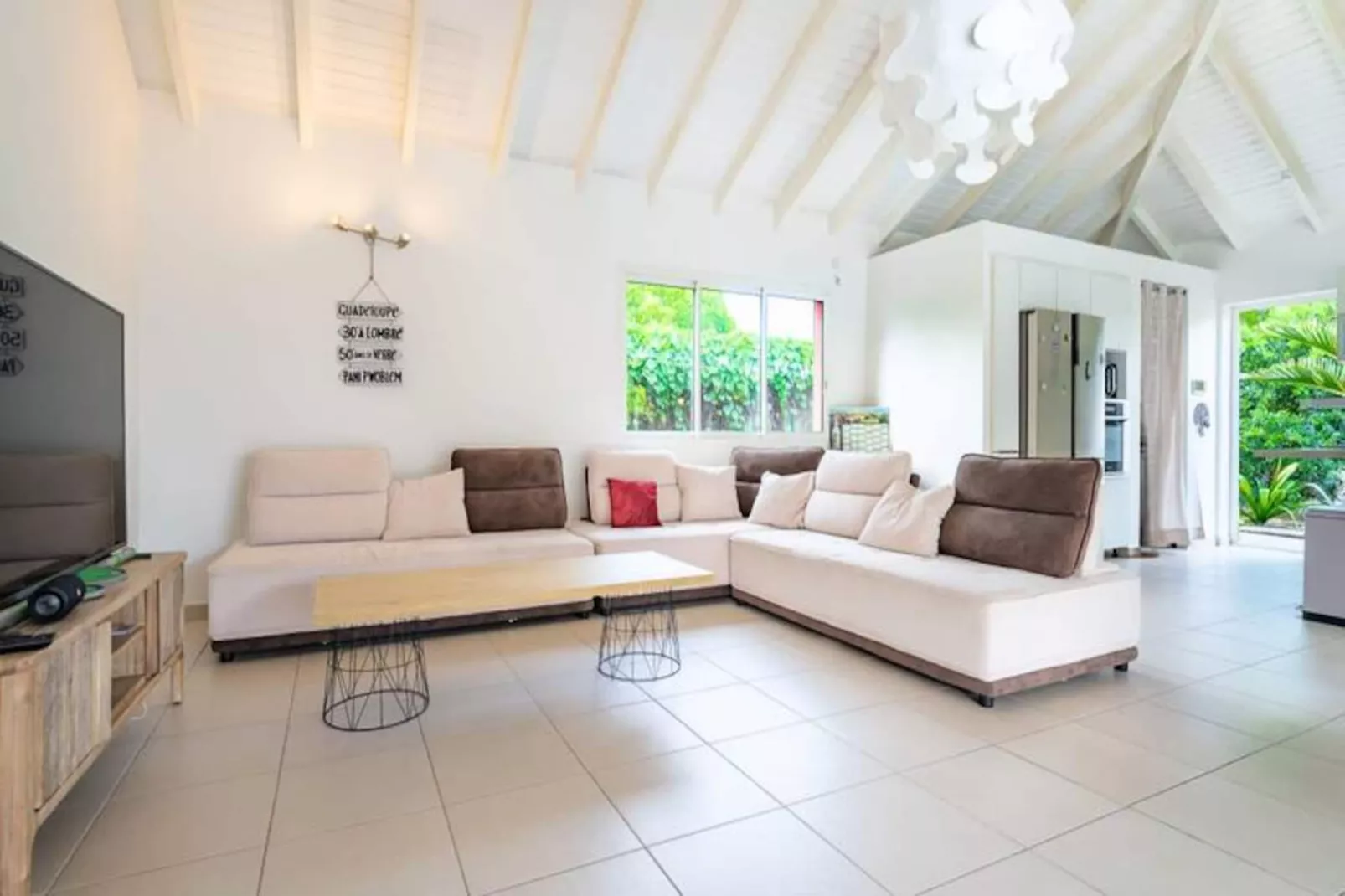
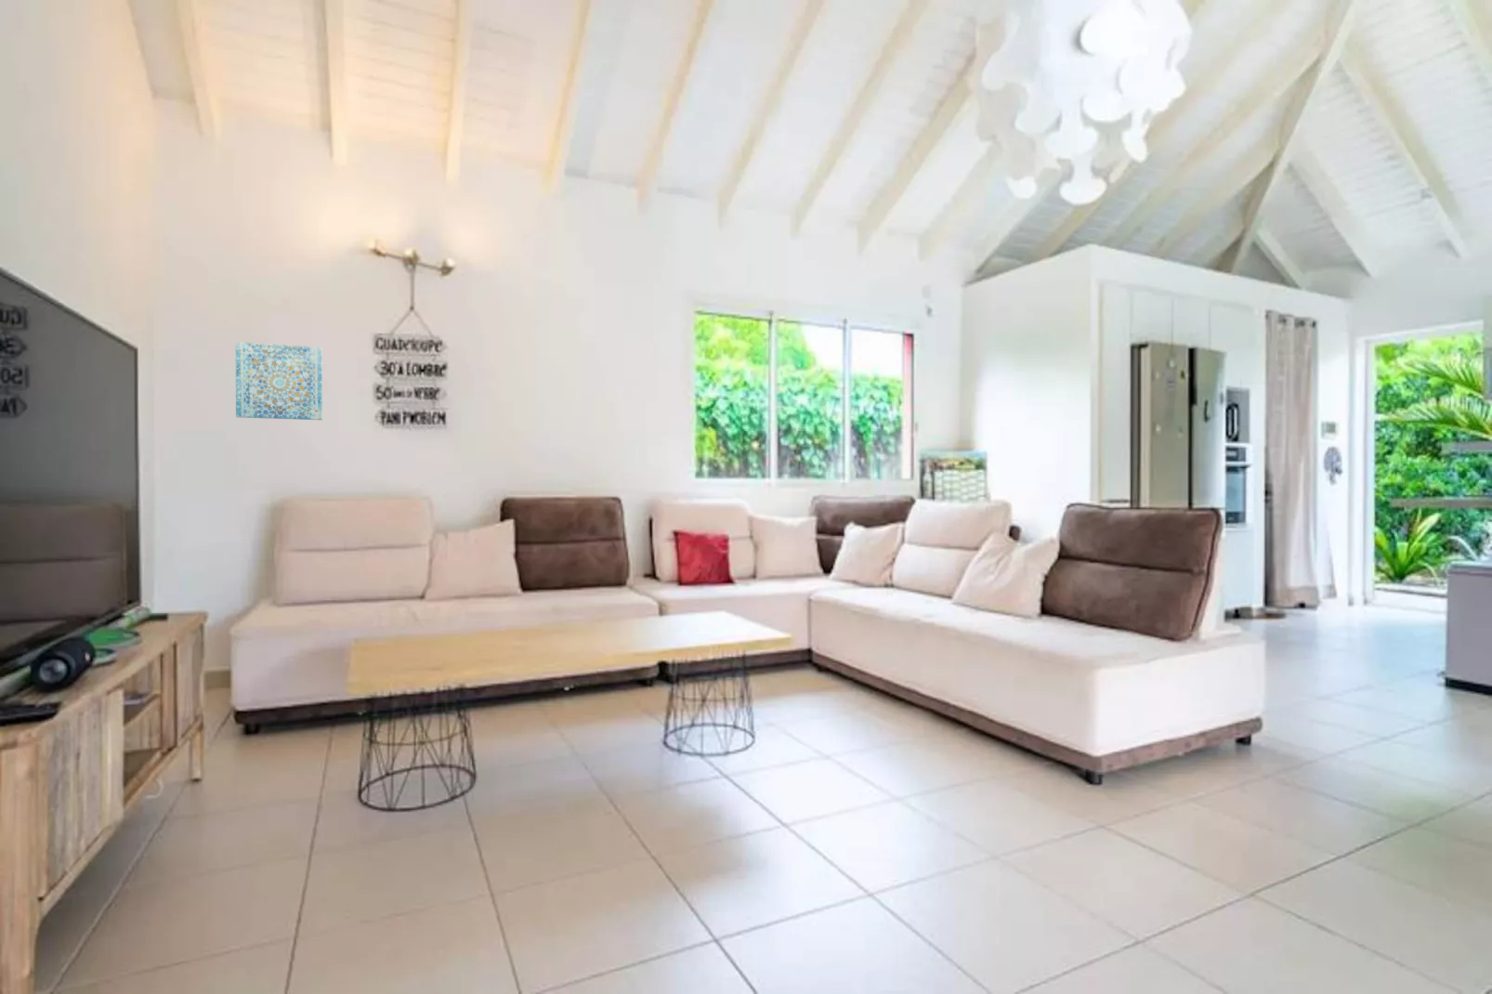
+ wall art [234,341,323,420]
